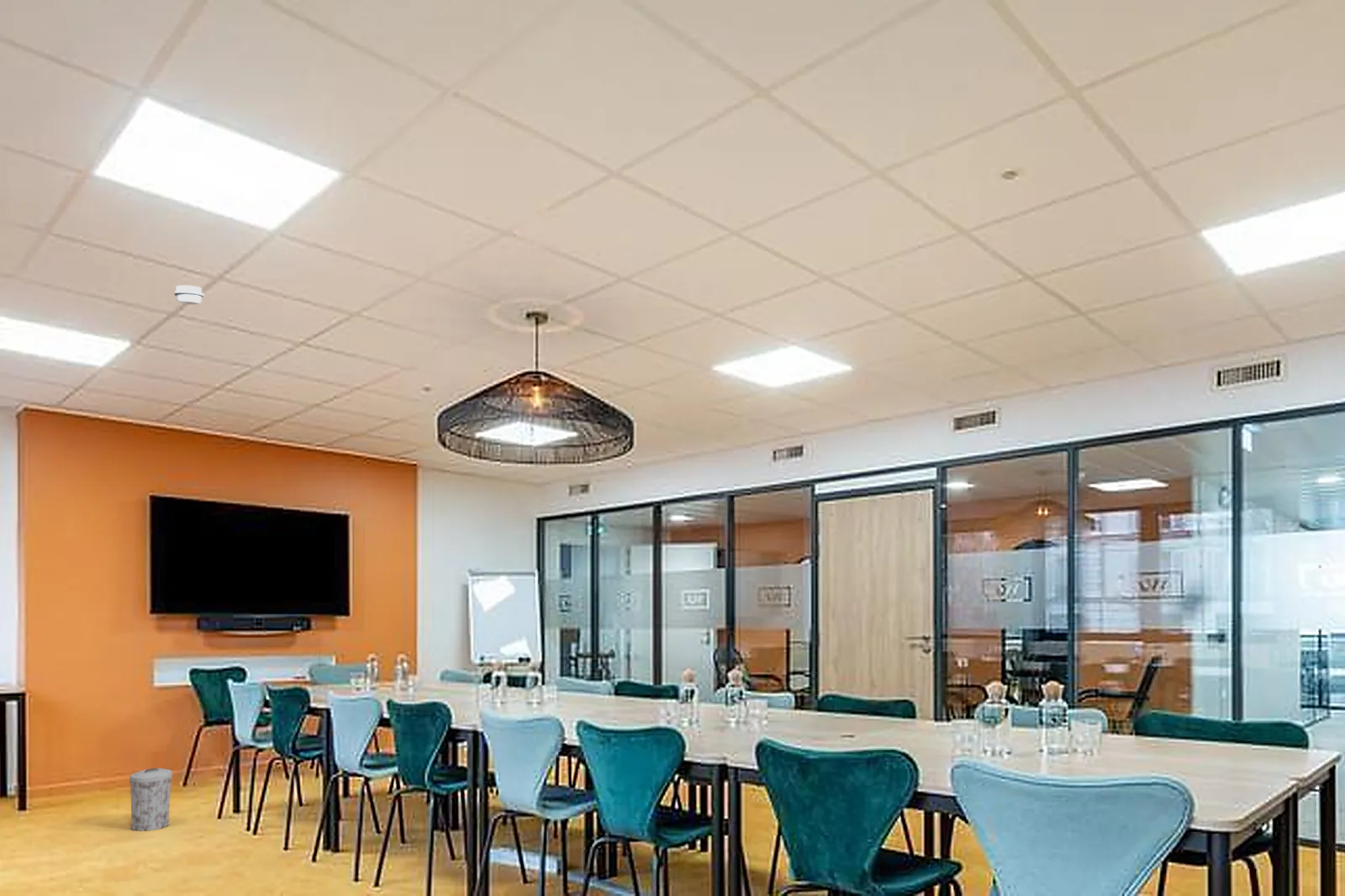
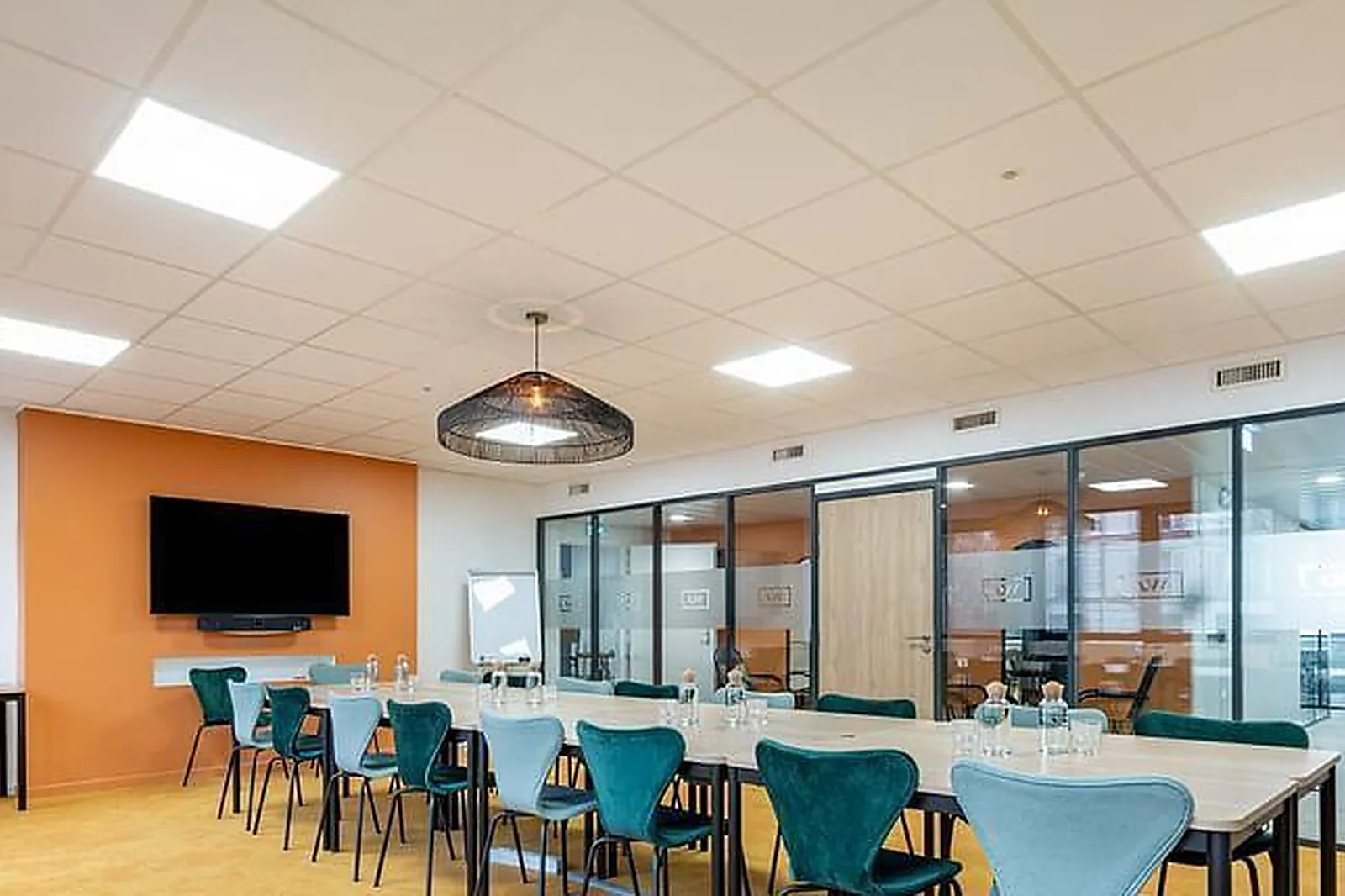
- smoke detector [173,284,204,305]
- trash can [129,767,173,832]
